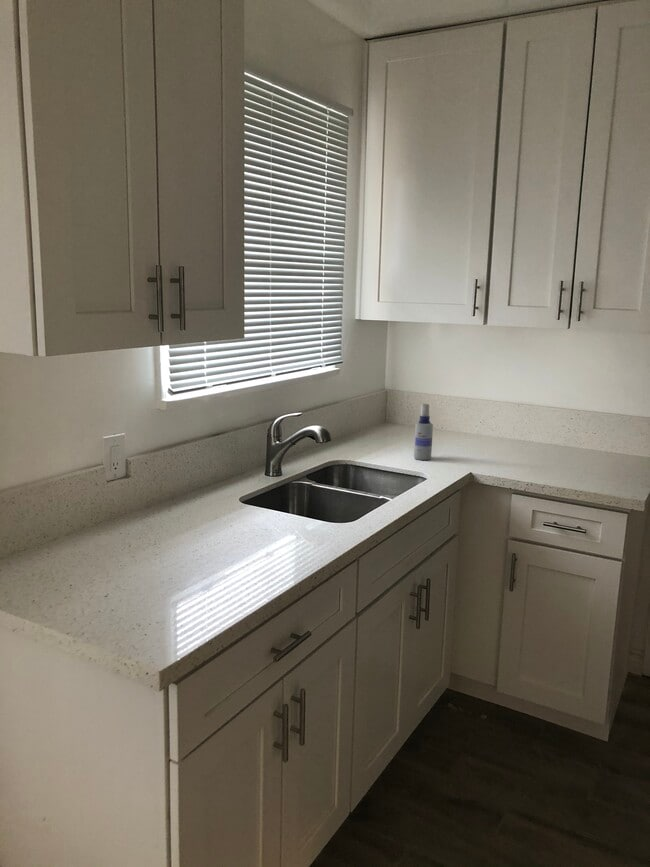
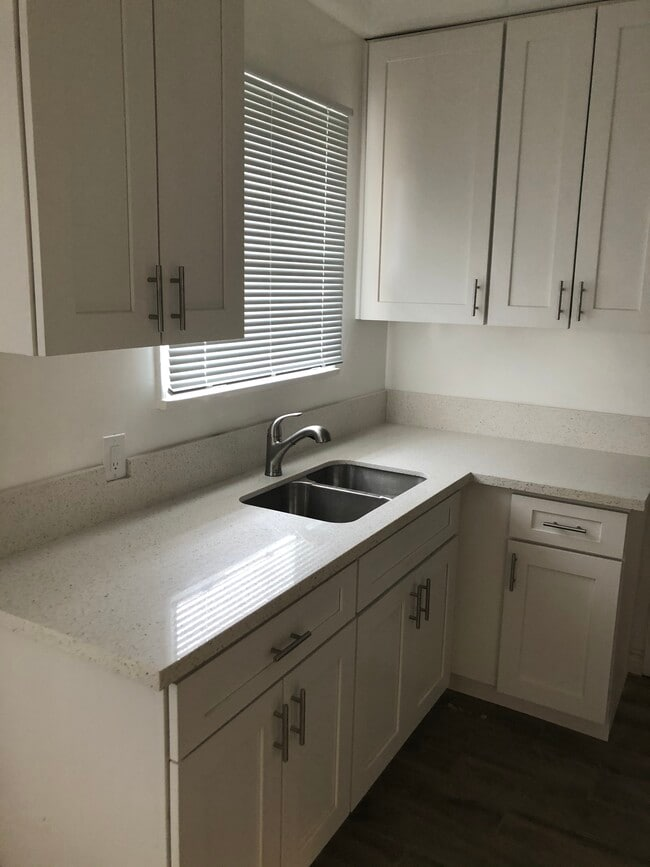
- spray bottle [413,403,434,461]
